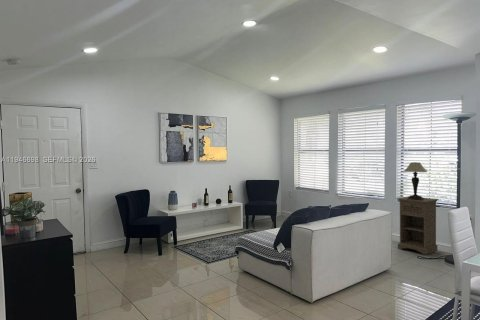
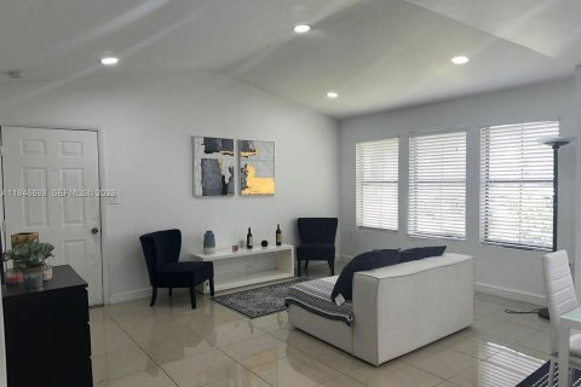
- table lamp [402,161,428,200]
- nightstand [395,195,440,256]
